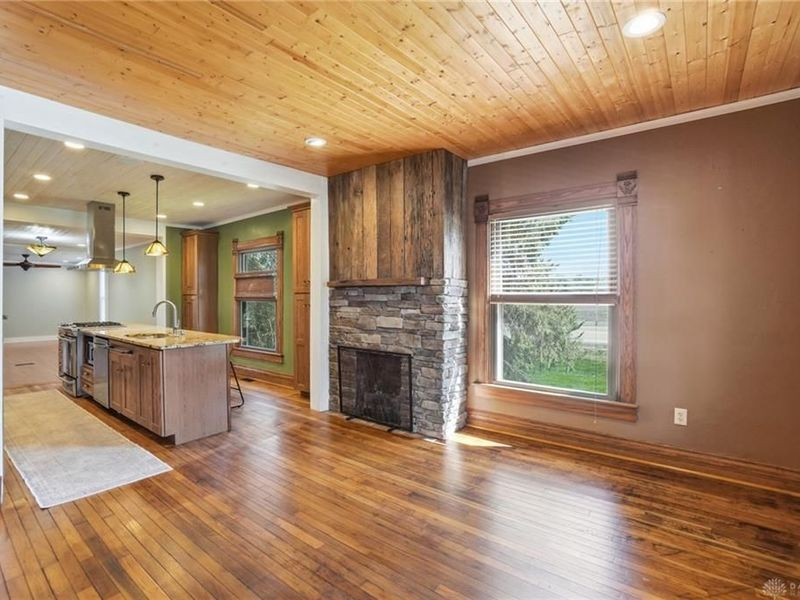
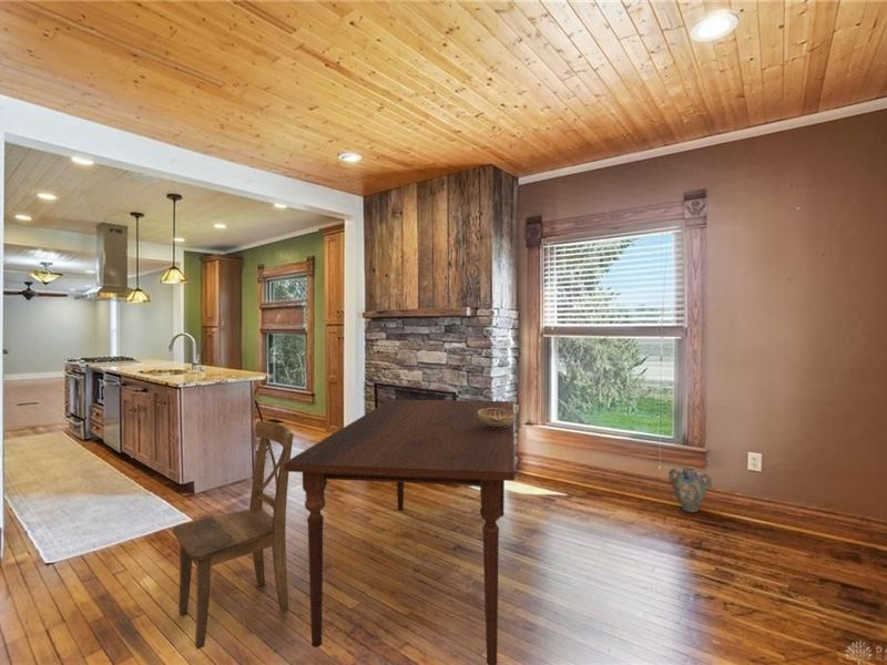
+ decorative bowl [478,408,517,429]
+ ceramic jug [667,466,713,513]
+ dining chair [172,420,295,651]
+ dining table [283,399,516,665]
